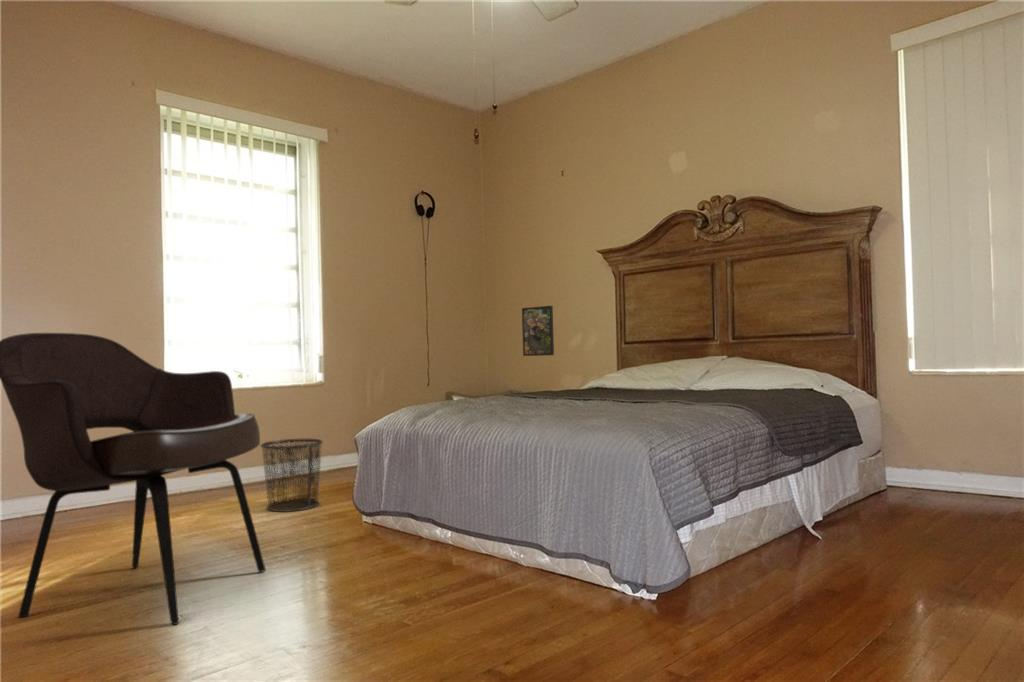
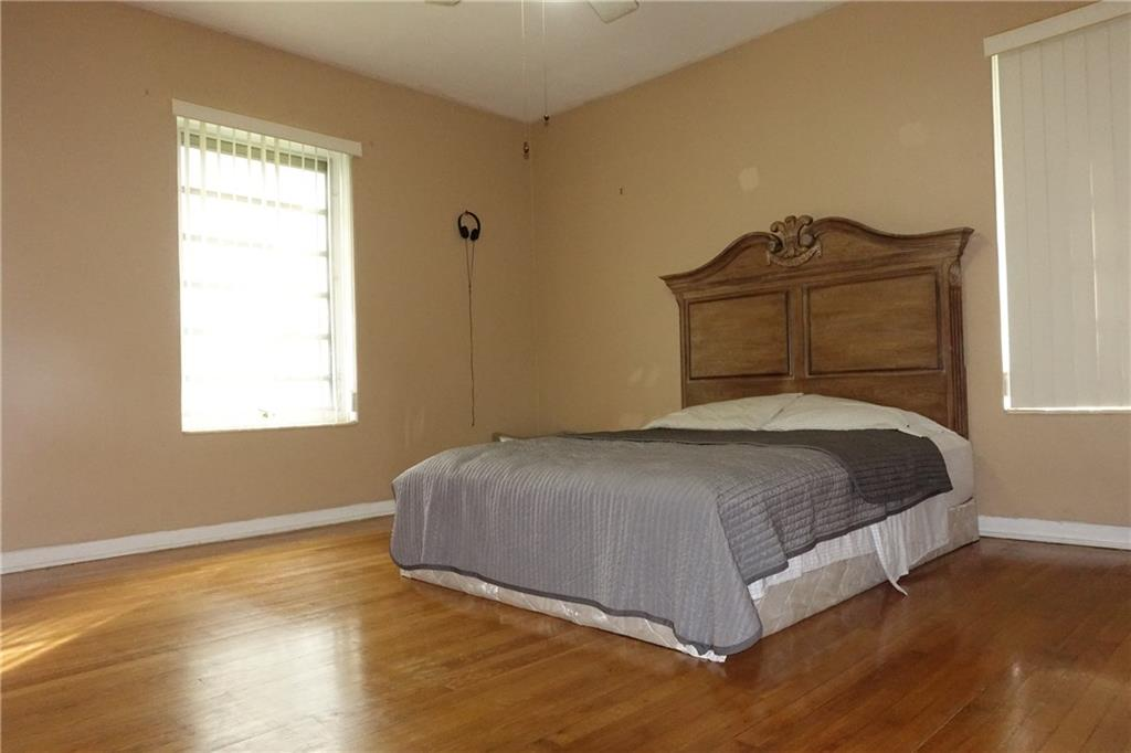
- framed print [521,305,555,357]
- armchair [0,332,267,626]
- waste bin [259,437,324,513]
